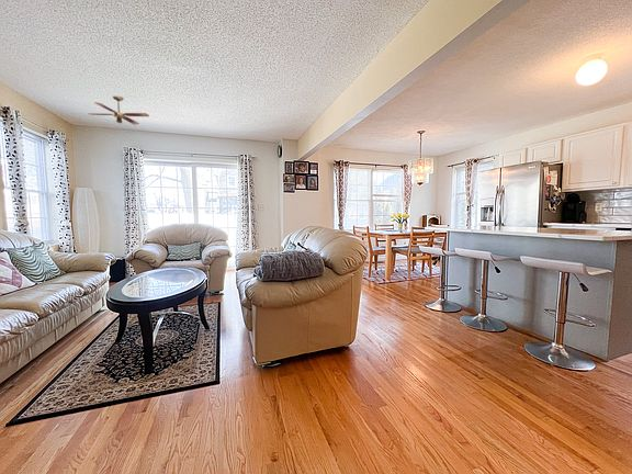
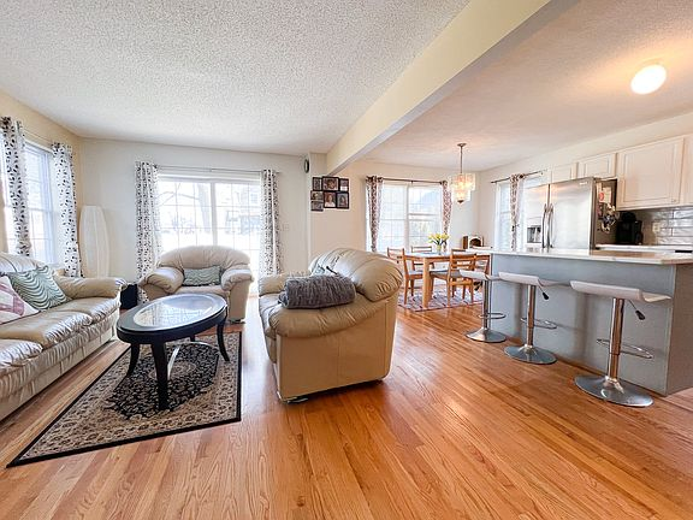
- ceiling fan [87,94,150,126]
